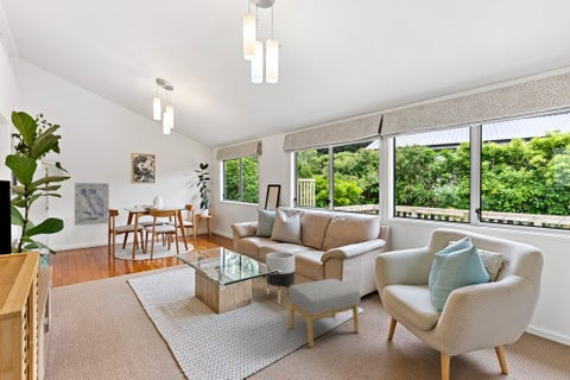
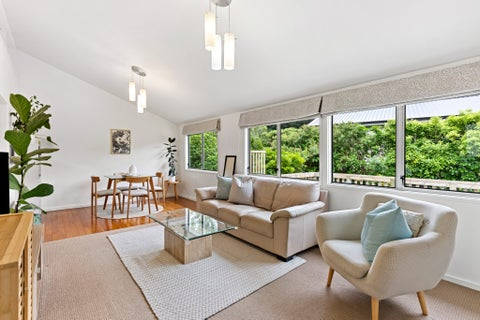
- planter [265,251,296,289]
- wall art [74,182,110,227]
- footstool [287,278,362,348]
